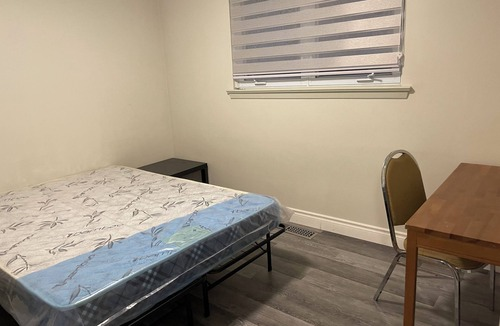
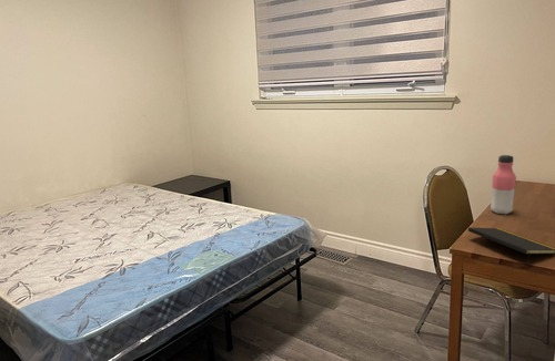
+ notepad [467,227,555,265]
+ water bottle [490,154,517,215]
